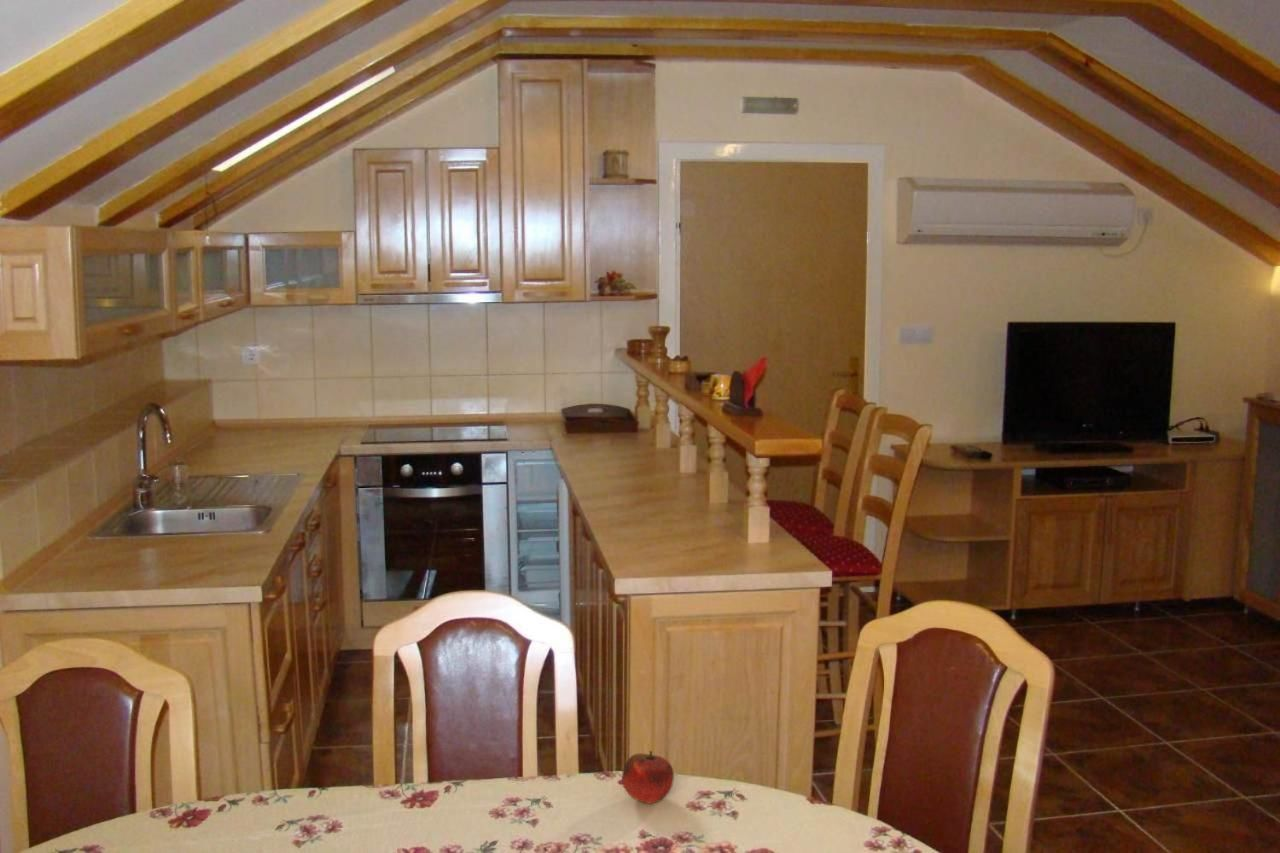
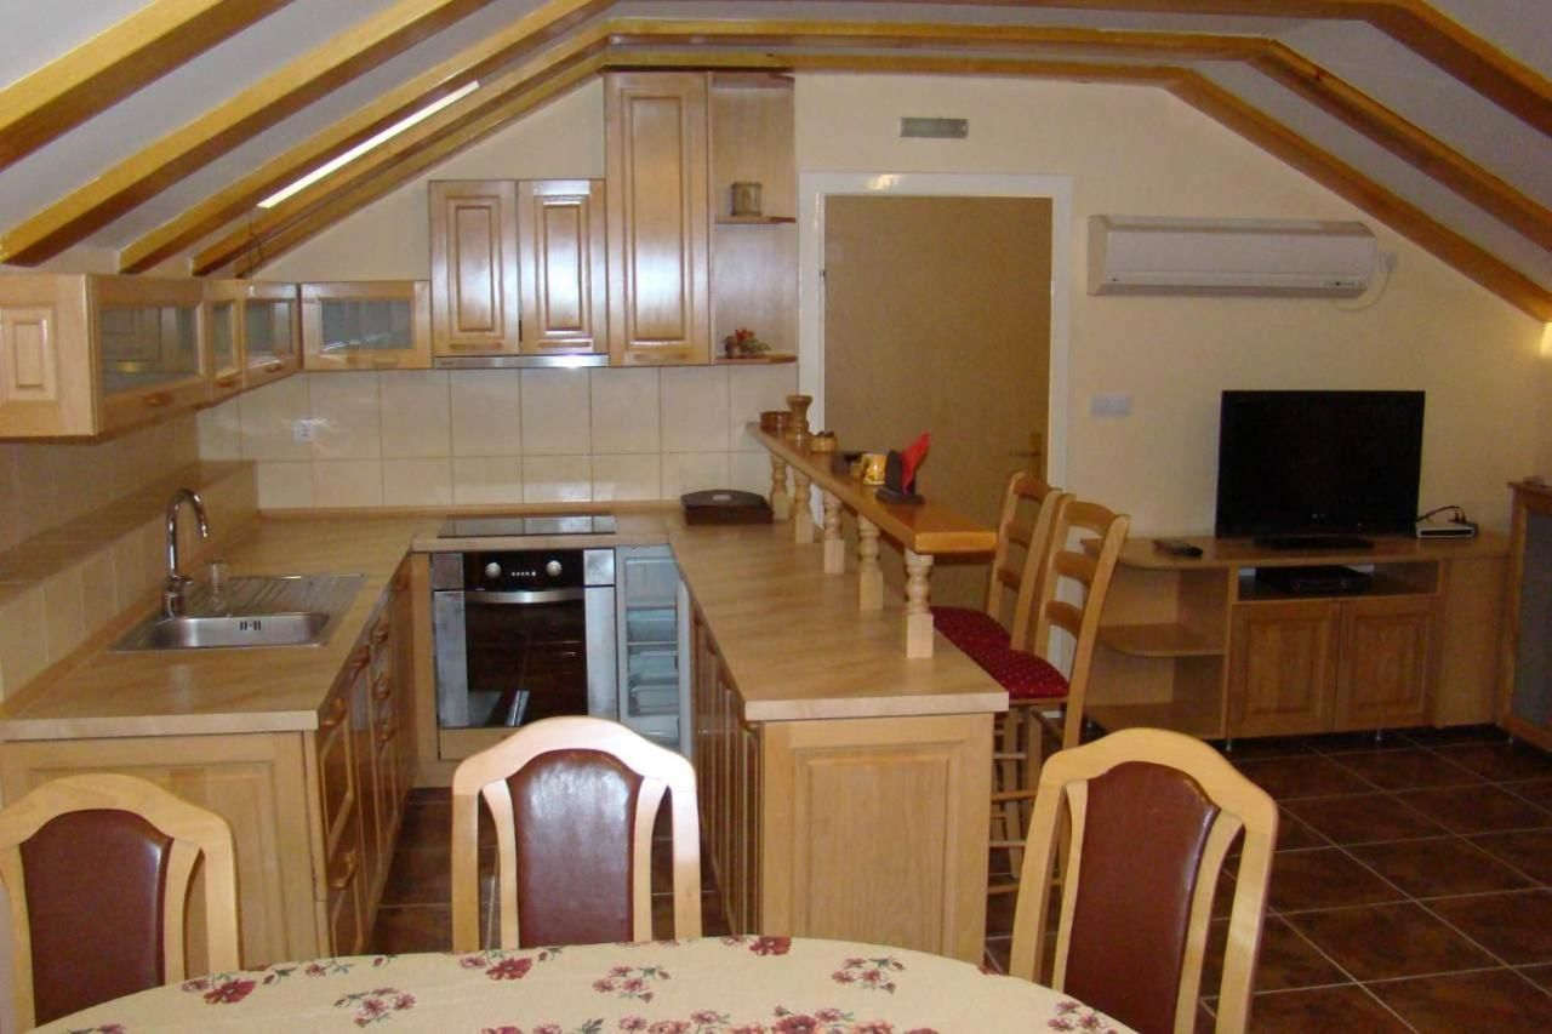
- fruit [621,750,675,805]
